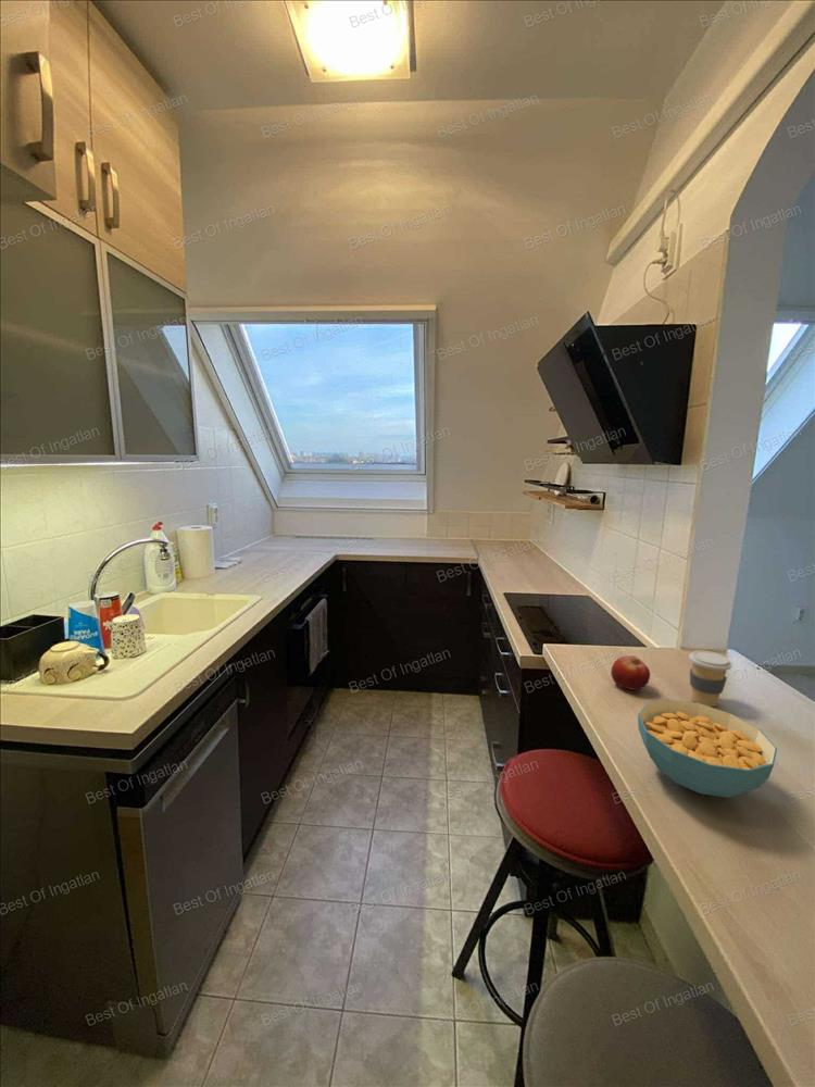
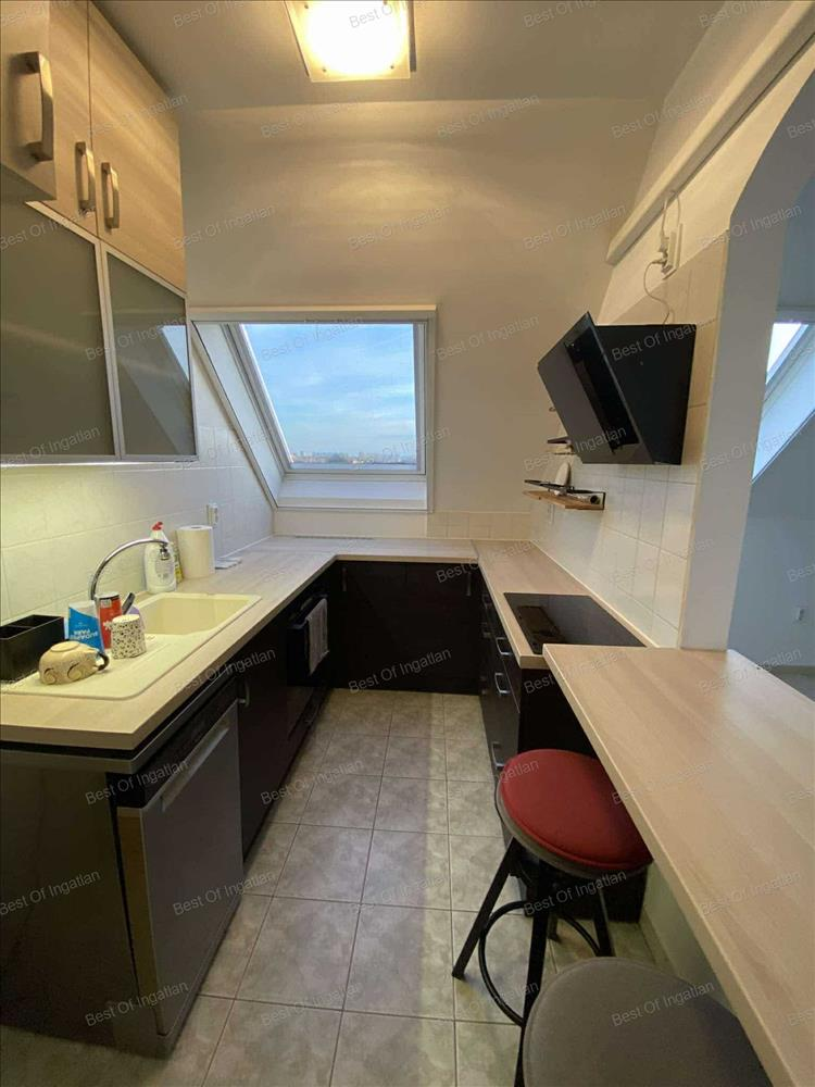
- coffee cup [688,650,732,708]
- cereal bowl [637,699,778,799]
- fruit [610,654,651,691]
